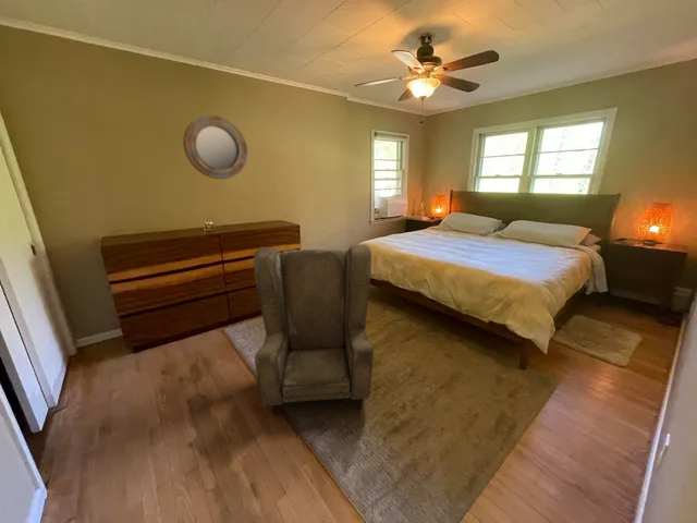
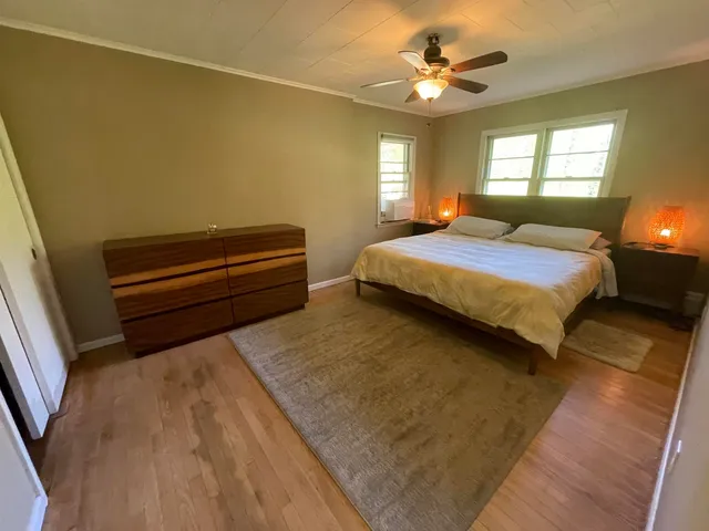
- home mirror [182,114,248,180]
- armchair [253,244,375,416]
